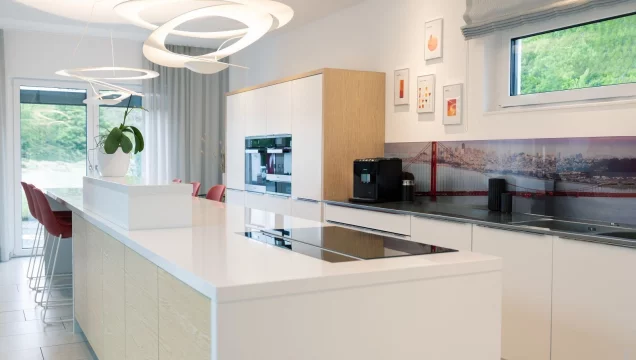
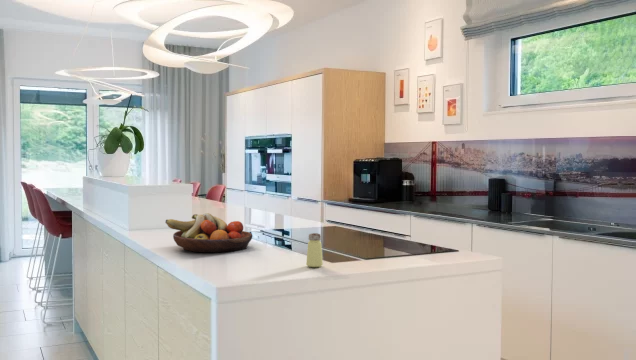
+ saltshaker [305,232,324,268]
+ fruit bowl [165,212,253,253]
